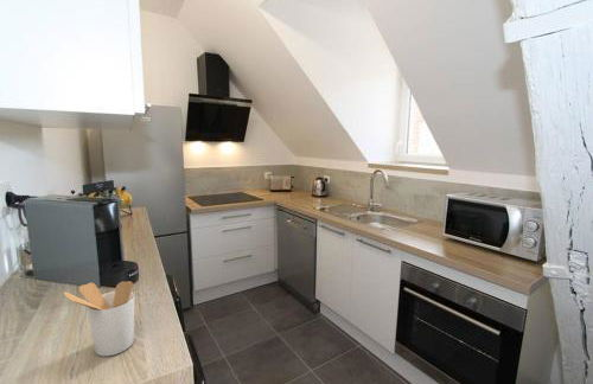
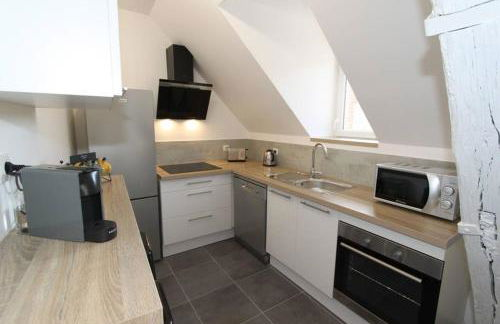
- utensil holder [63,280,135,358]
